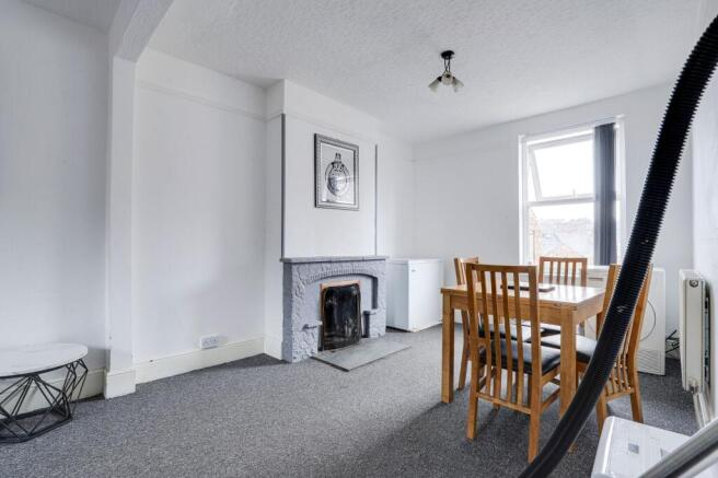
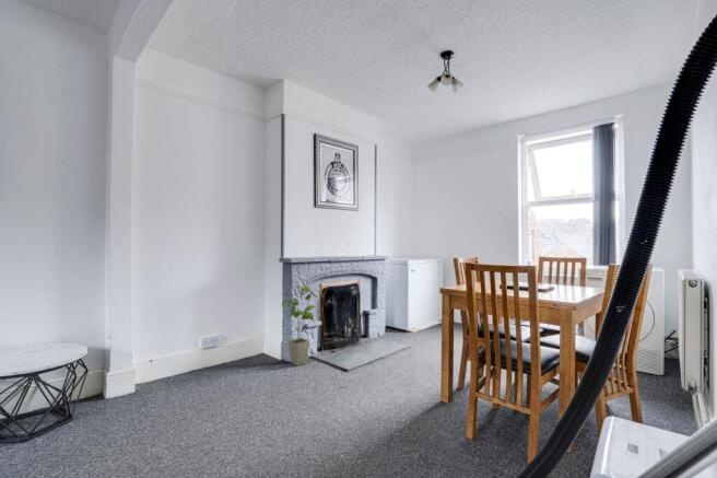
+ house plant [281,284,325,366]
